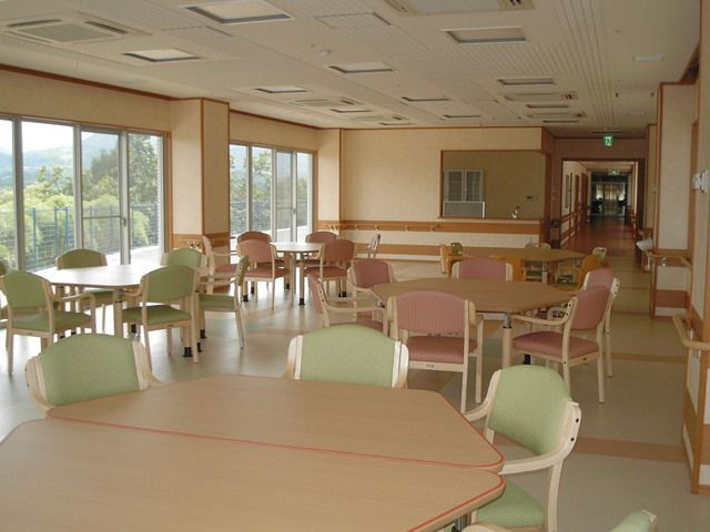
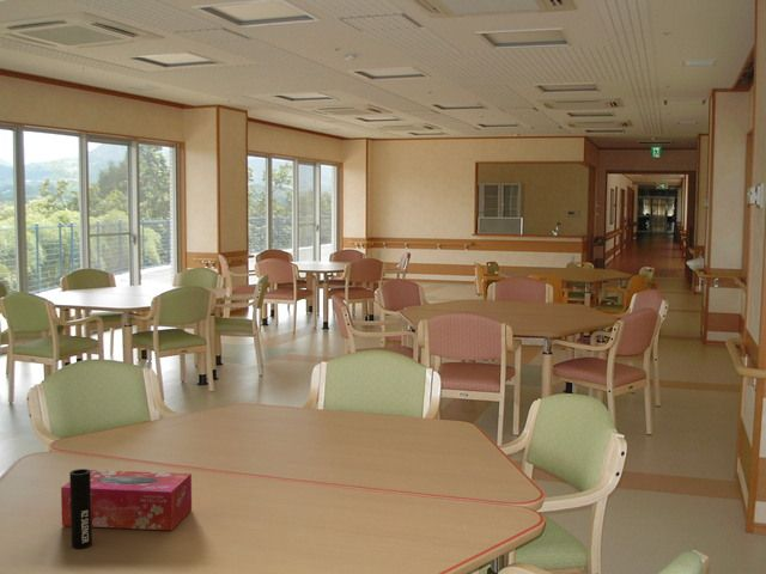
+ cup [68,468,93,549]
+ tissue box [60,469,193,531]
